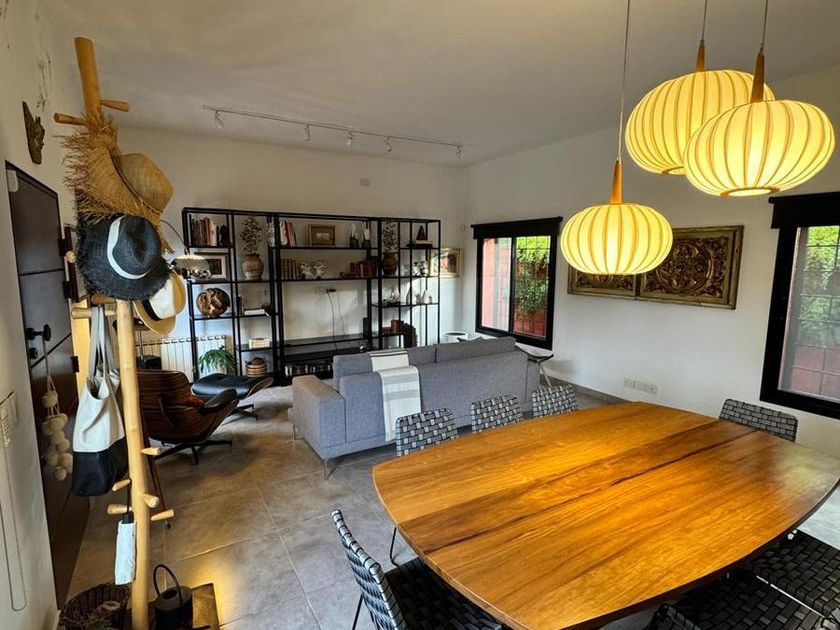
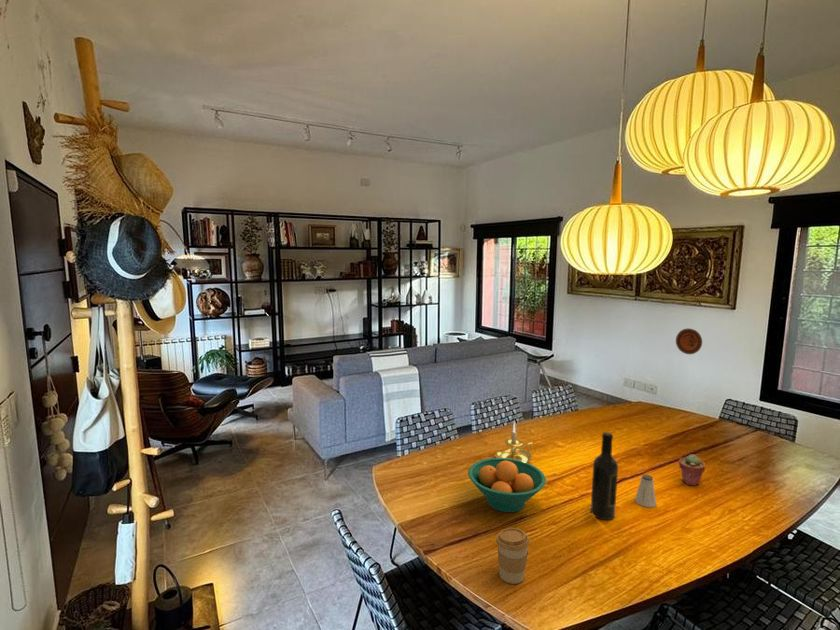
+ potted succulent [678,453,706,487]
+ saltshaker [634,473,657,508]
+ fruit bowl [467,457,547,513]
+ candle holder [494,421,534,463]
+ wine bottle [590,431,619,521]
+ decorative plate [675,327,703,355]
+ coffee cup [495,527,531,585]
